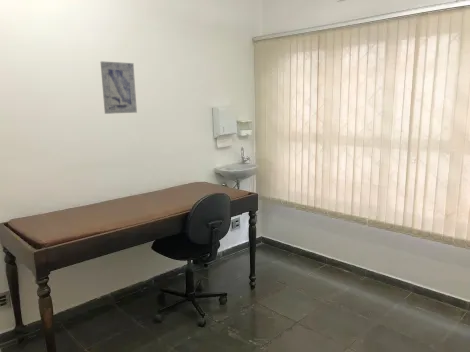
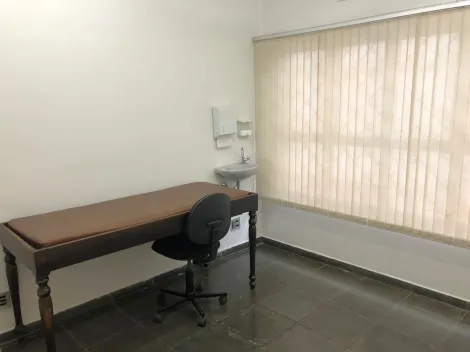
- wall art [100,60,138,115]
